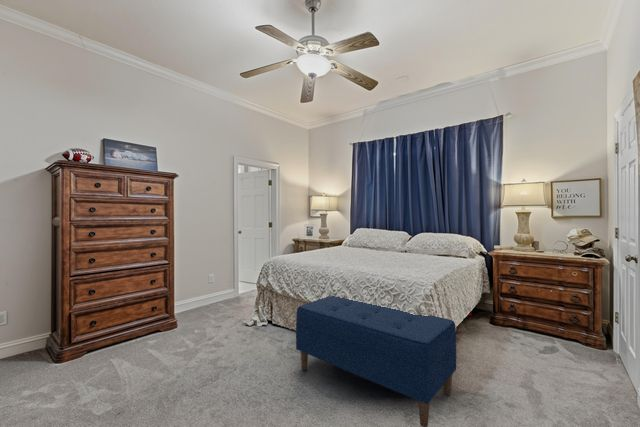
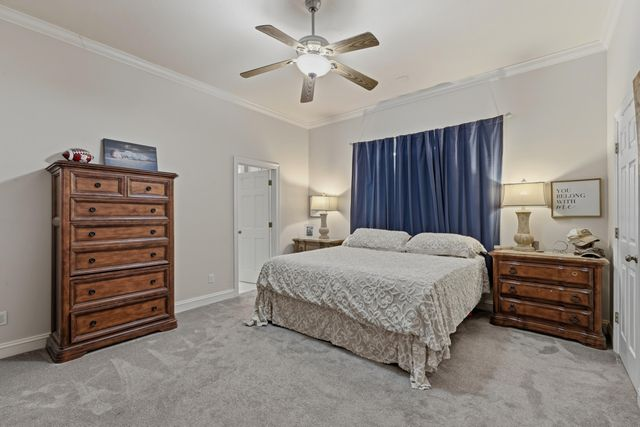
- bench [295,295,457,427]
